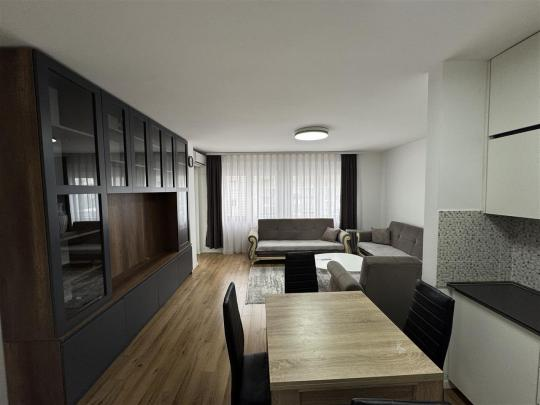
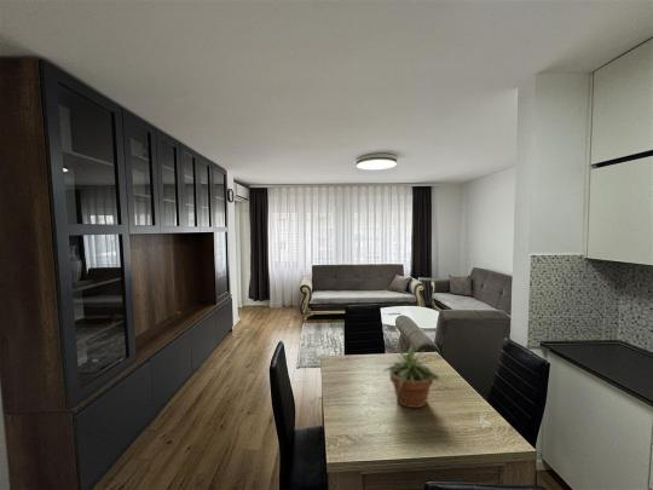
+ potted plant [381,344,444,409]
